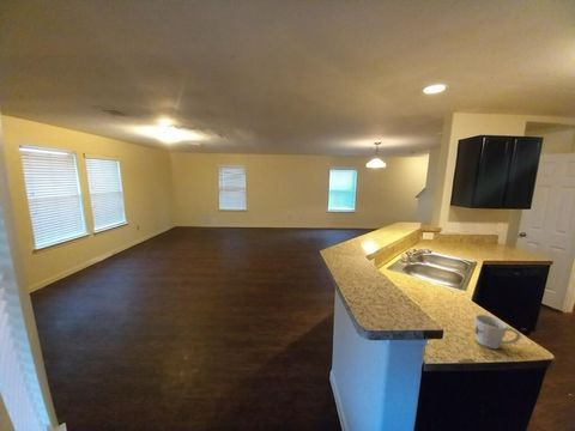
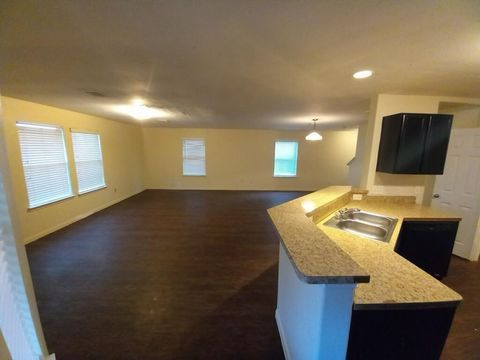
- mug [473,314,521,350]
